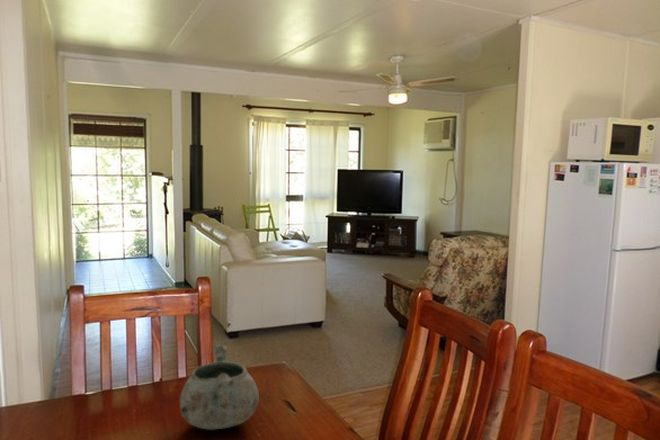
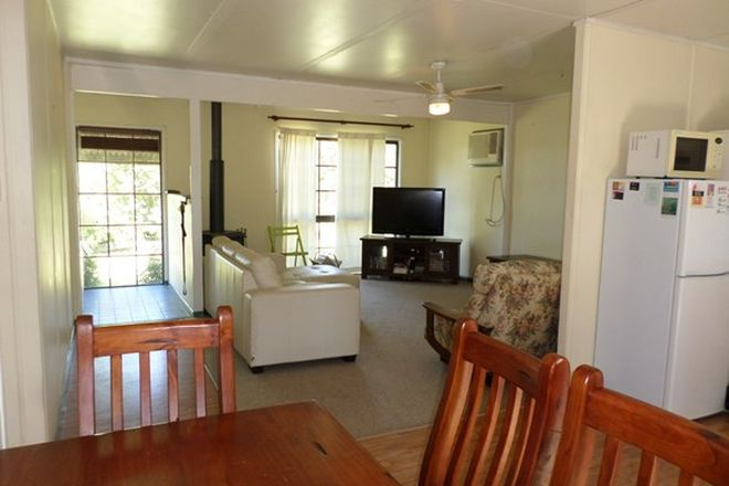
- decorative bowl [179,344,260,431]
